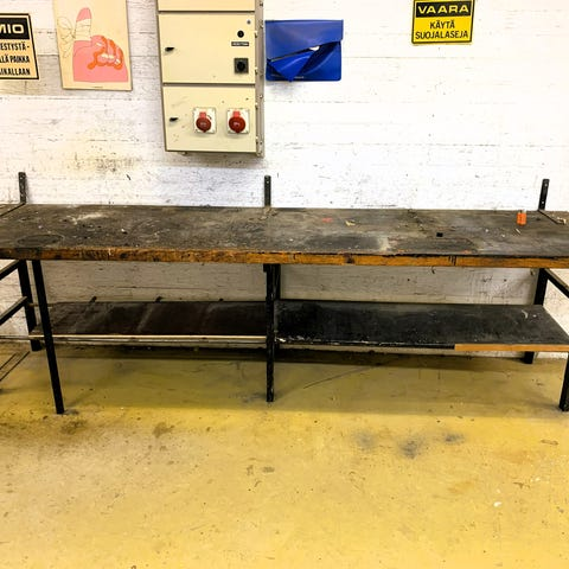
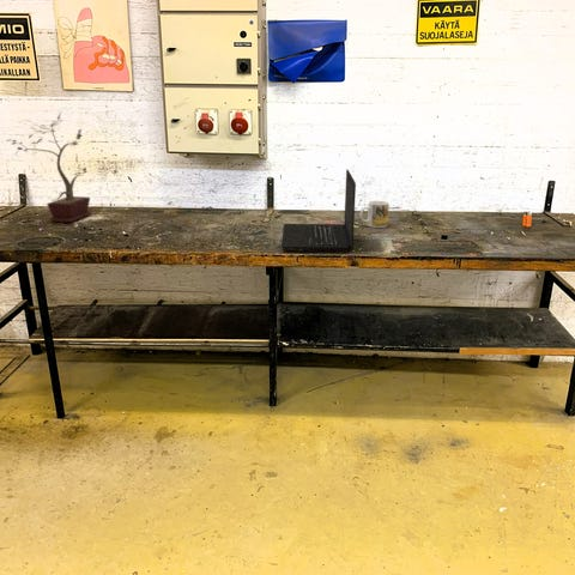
+ mug [358,200,391,229]
+ laptop [280,168,357,253]
+ potted plant [5,110,93,224]
